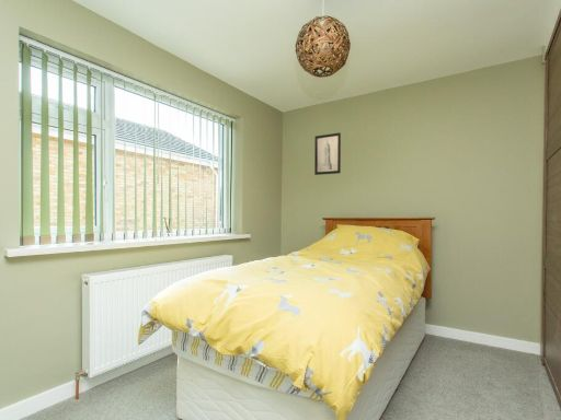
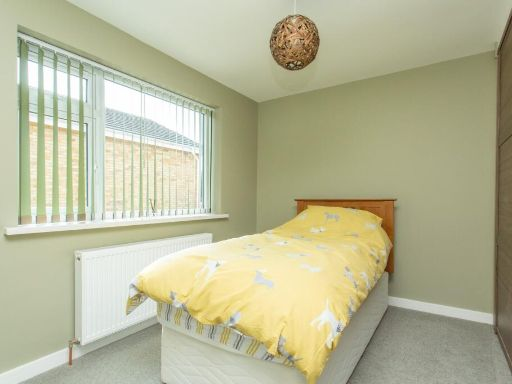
- wall art [313,131,342,176]
